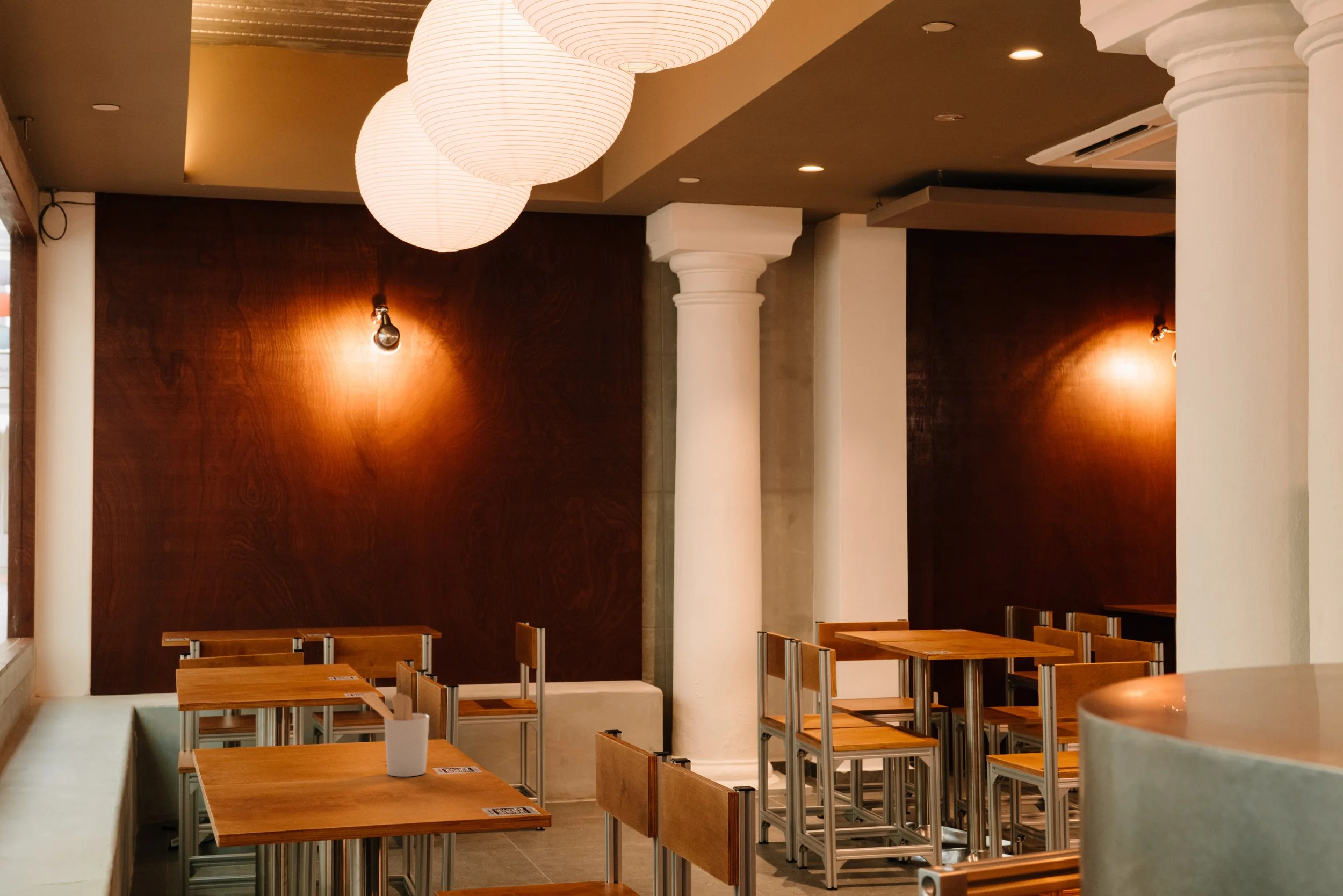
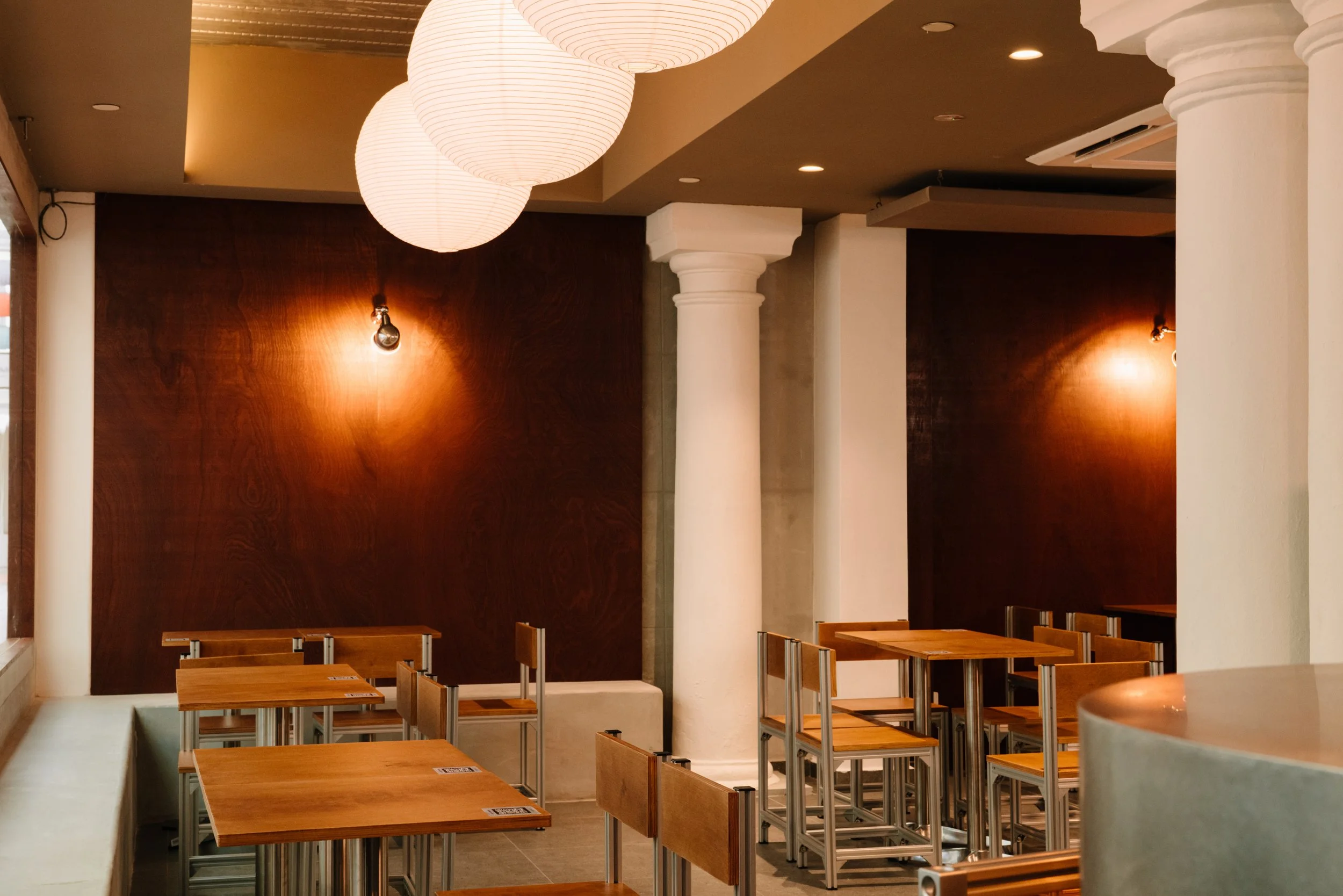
- utensil holder [360,691,430,777]
